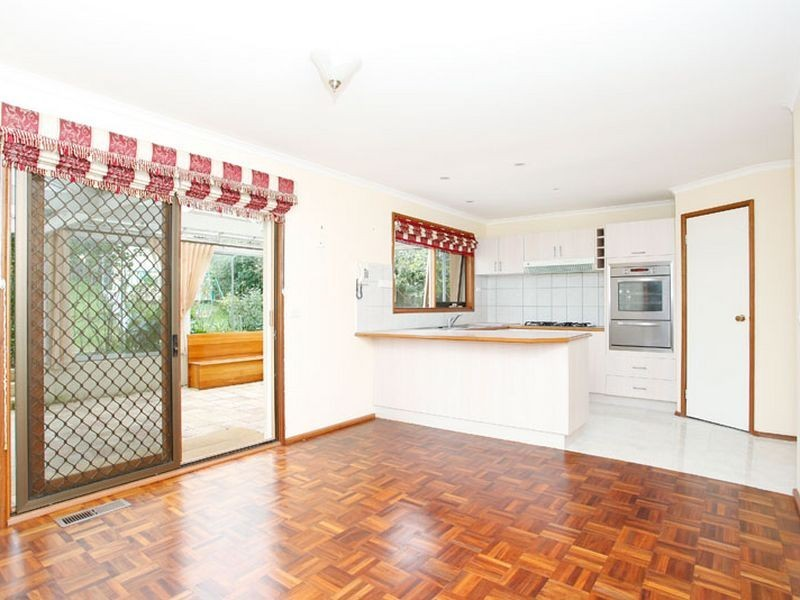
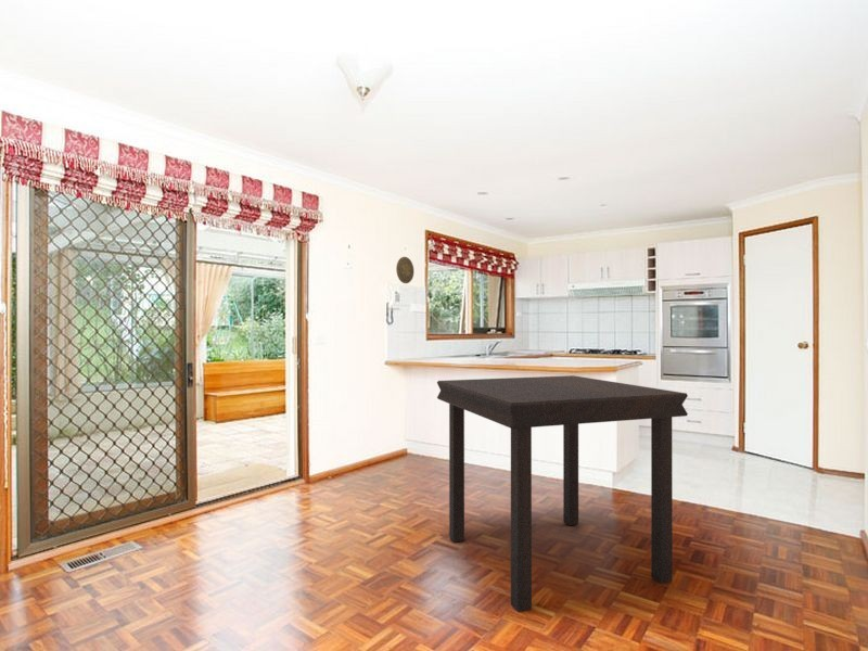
+ dining table [436,374,689,613]
+ decorative plate [395,256,414,284]
